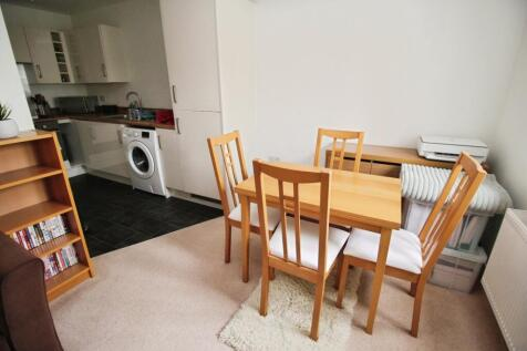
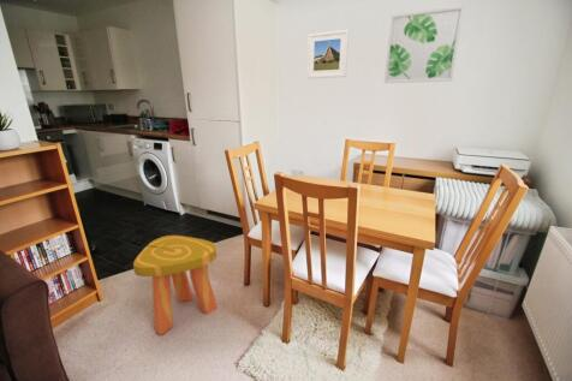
+ stool [132,234,219,337]
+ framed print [306,29,350,79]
+ wall art [383,5,466,84]
